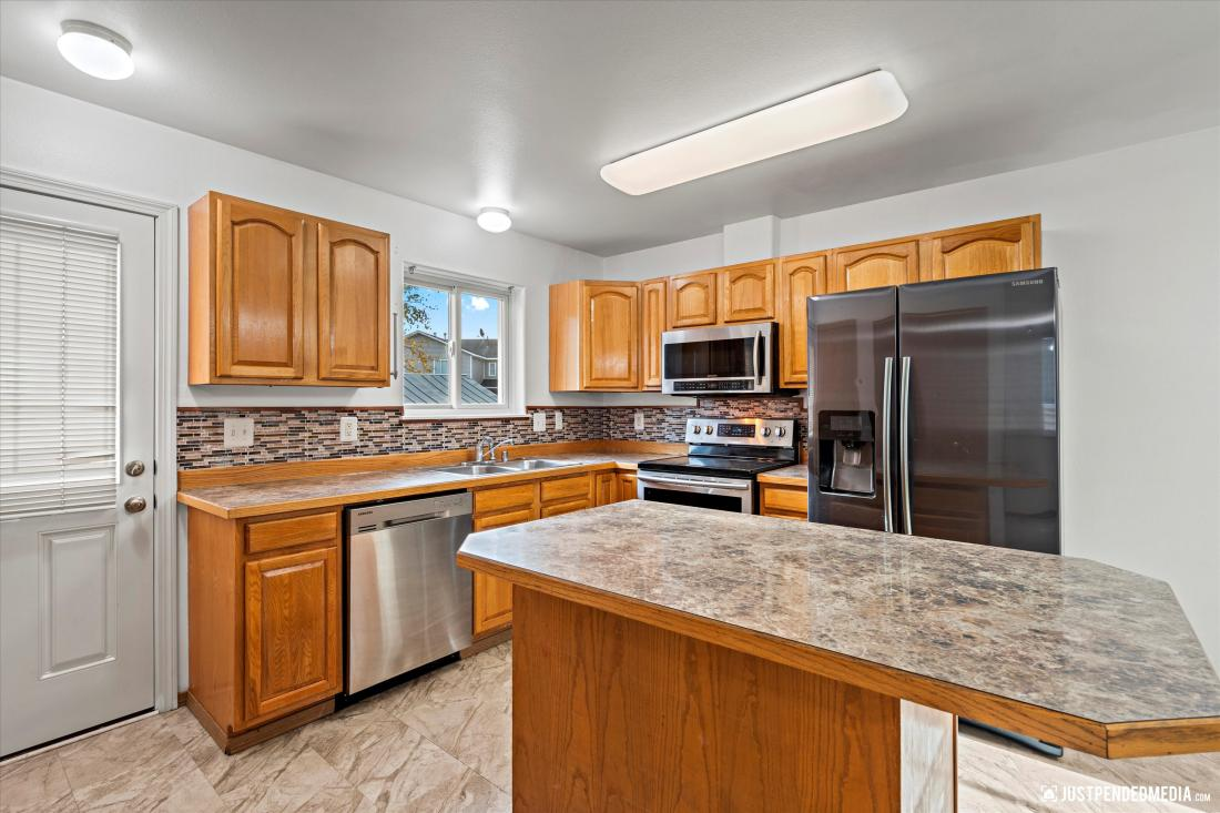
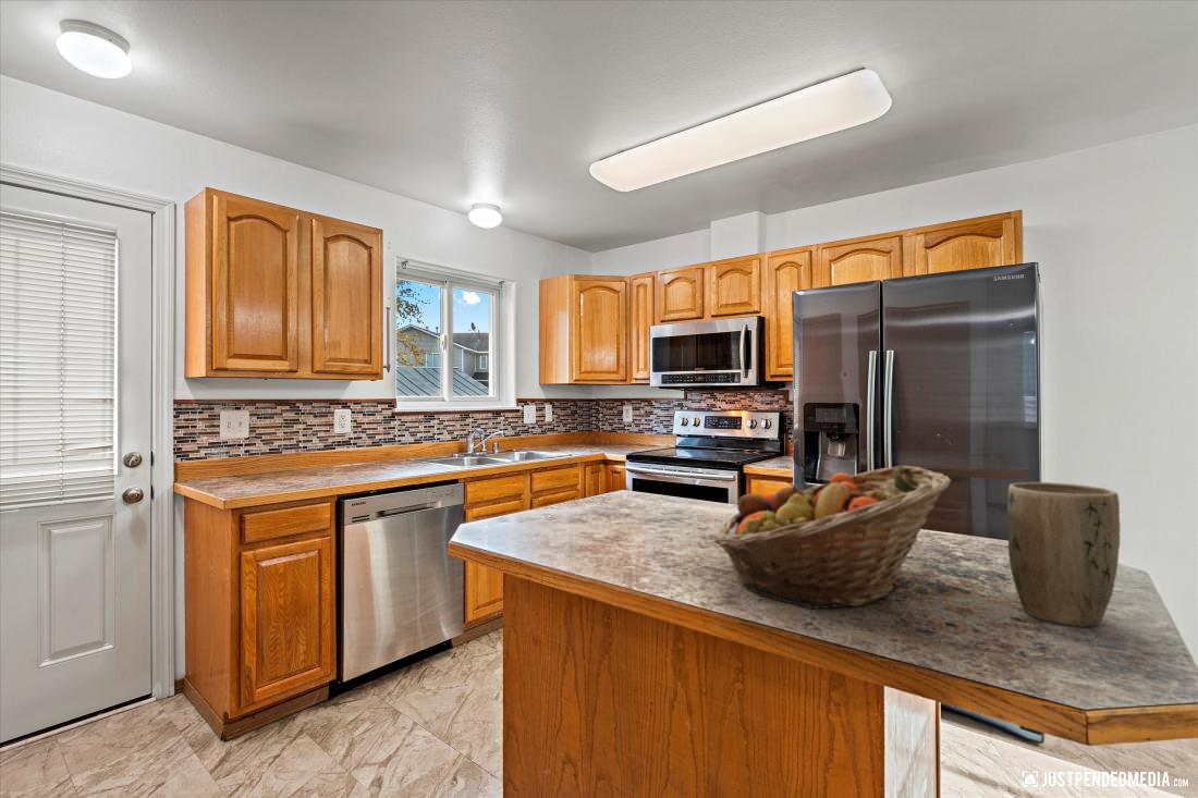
+ plant pot [1006,481,1122,628]
+ fruit basket [713,464,953,610]
